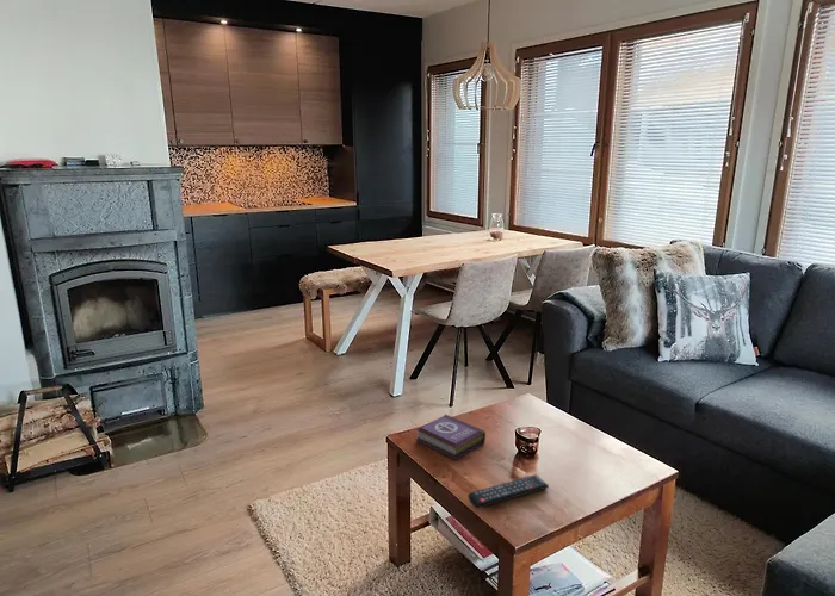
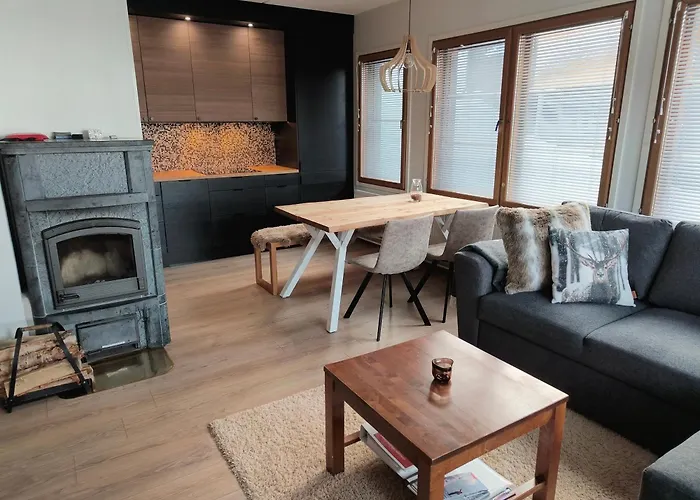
- book [415,414,487,461]
- remote control [466,474,550,509]
